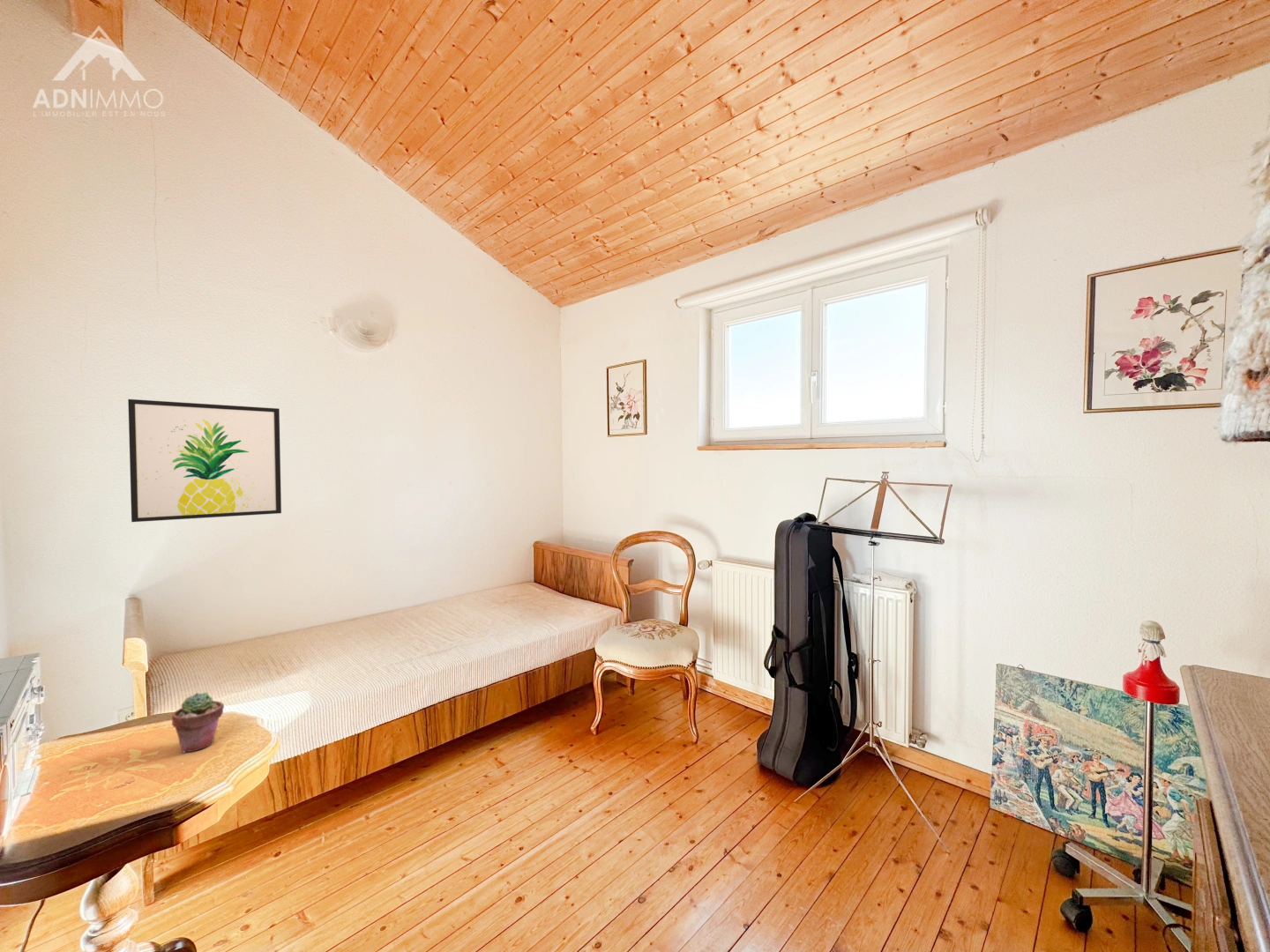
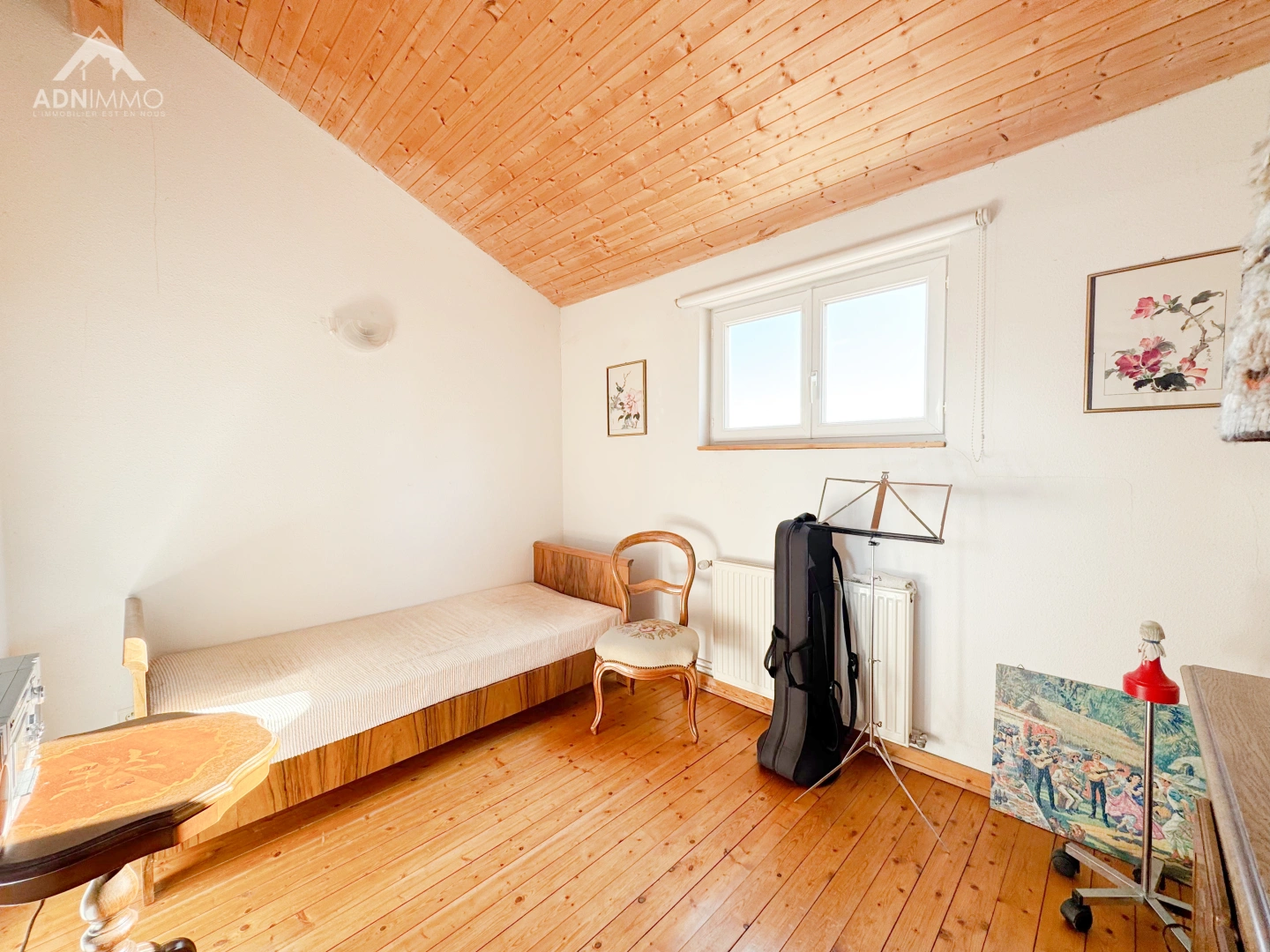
- wall art [127,398,282,523]
- potted succulent [171,691,225,754]
